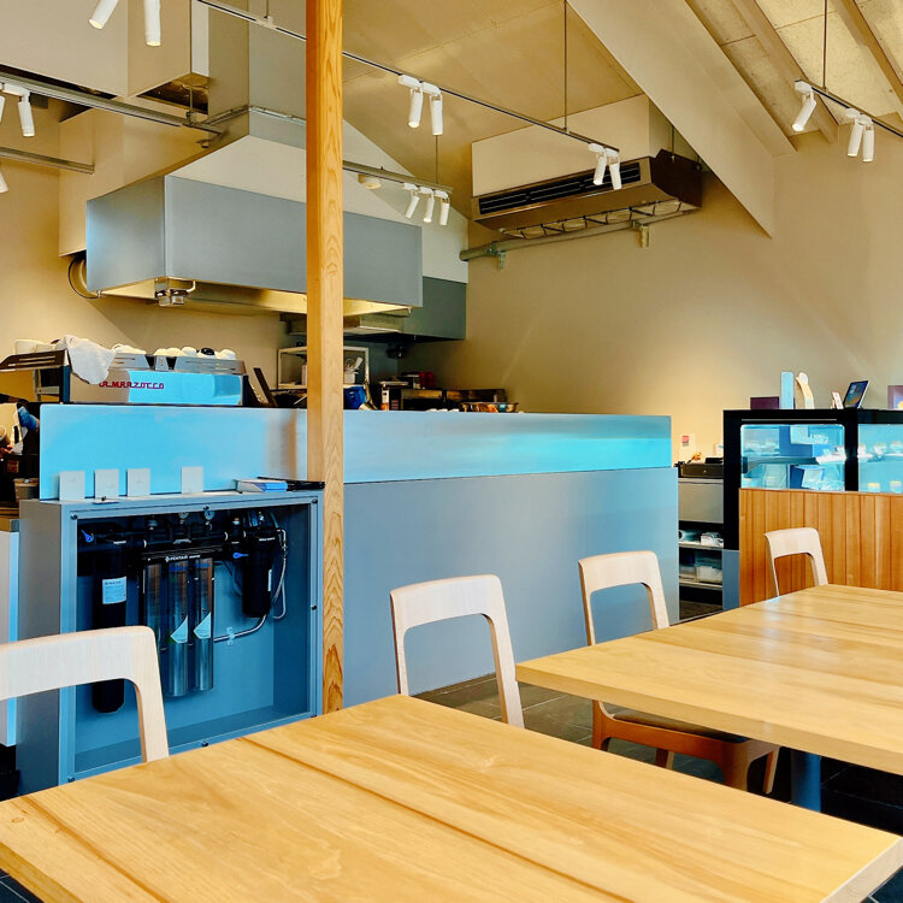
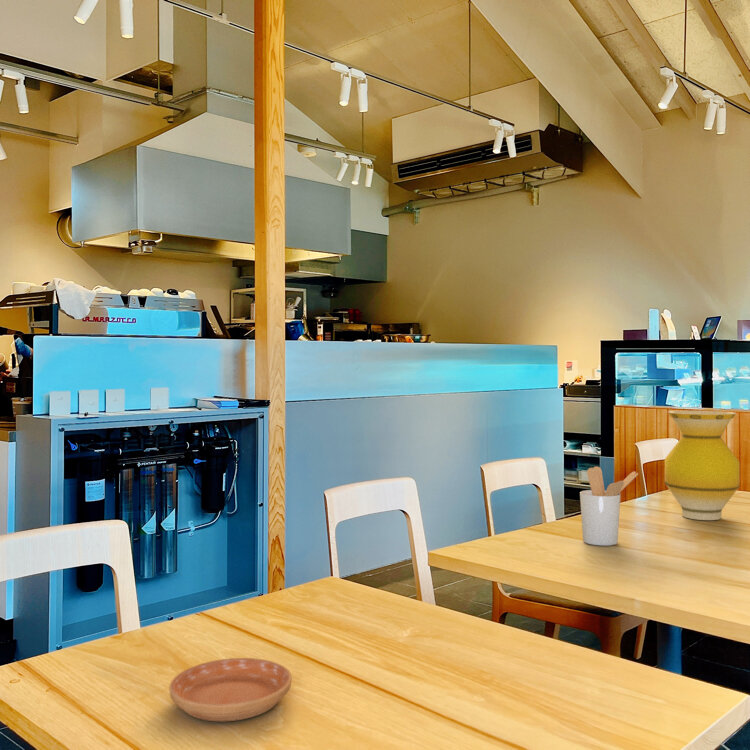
+ utensil holder [579,466,639,547]
+ vase [664,410,741,521]
+ saucer [168,657,293,722]
